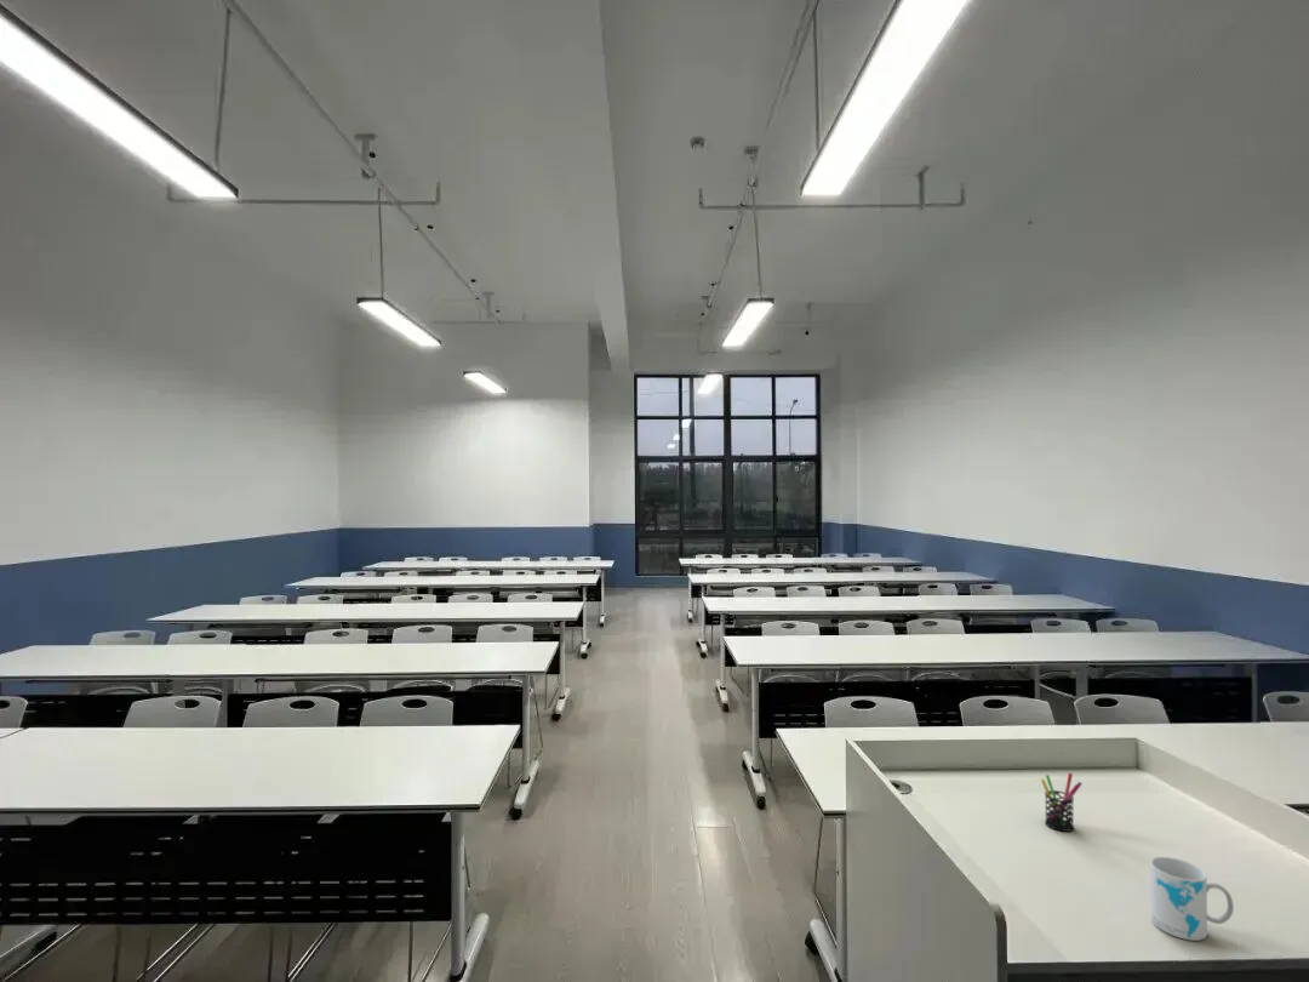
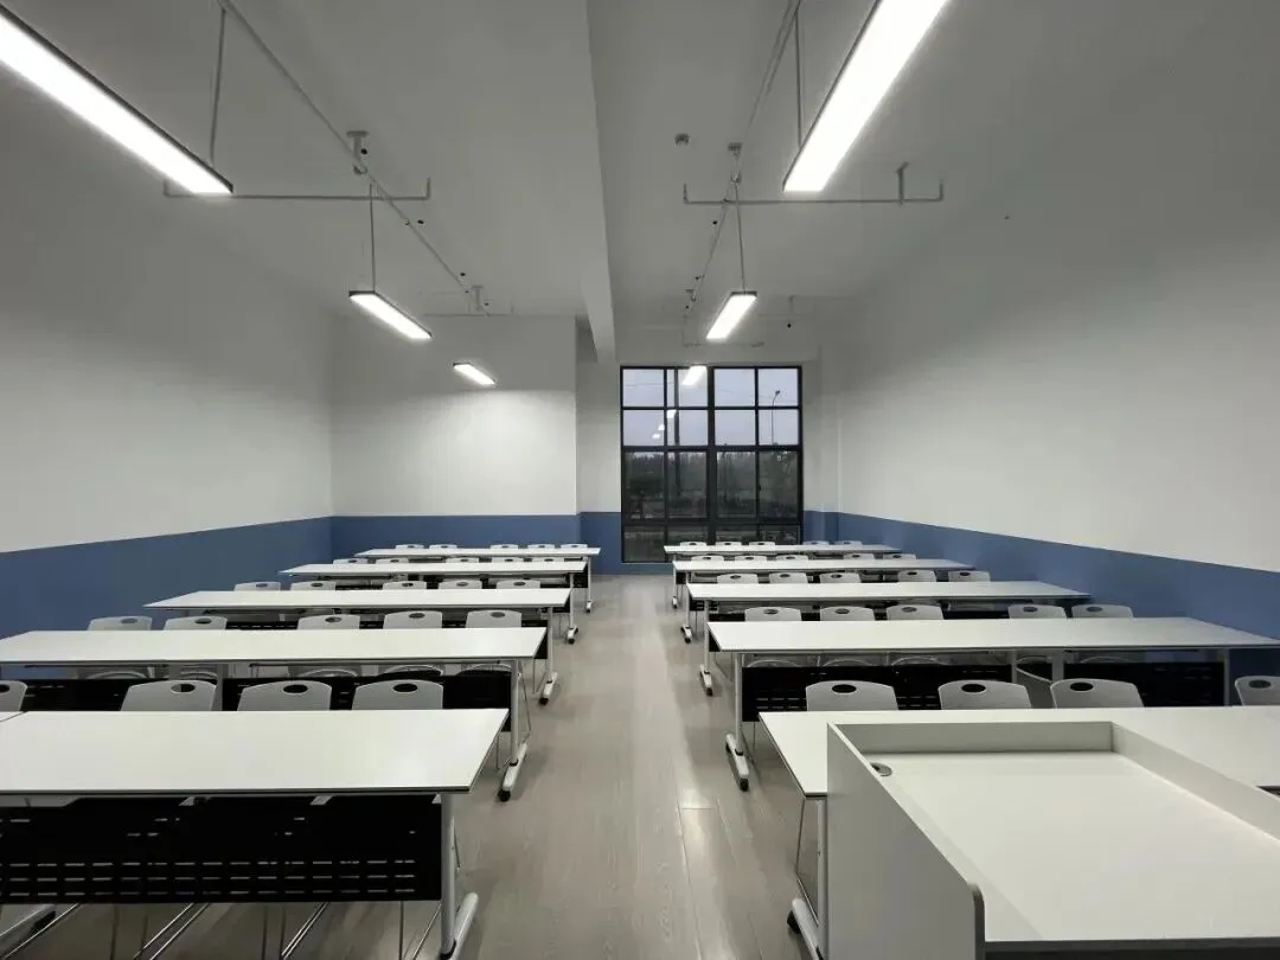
- mug [1150,856,1235,942]
- pen holder [1040,771,1084,833]
